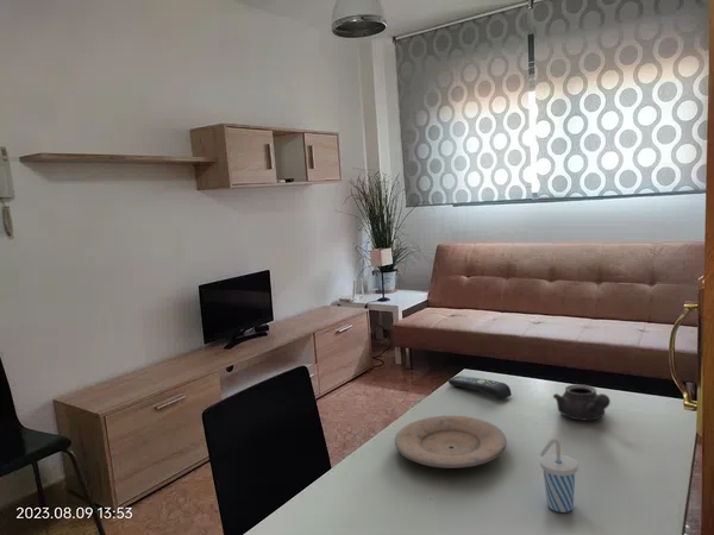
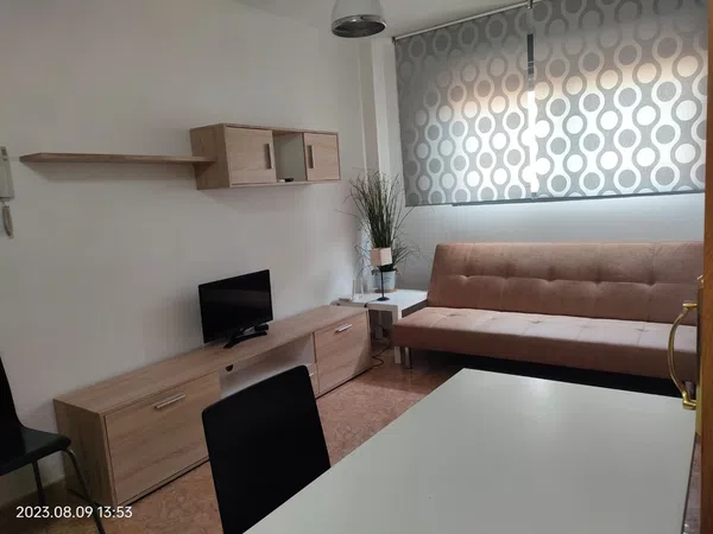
- remote control [447,374,513,401]
- teapot [552,383,612,421]
- cup [539,438,580,514]
- plate [394,414,508,470]
